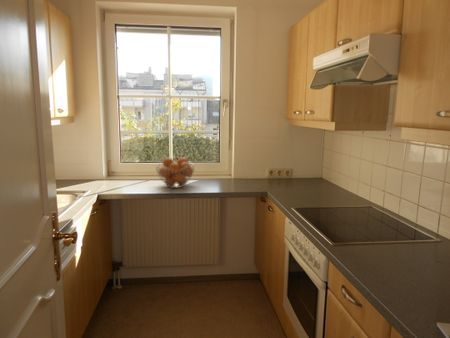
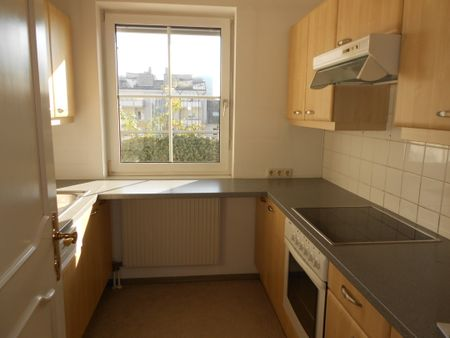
- fruit basket [155,156,196,189]
